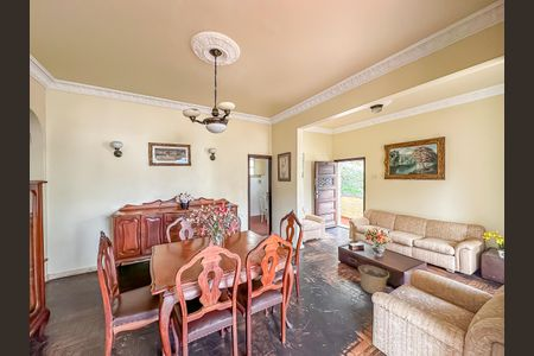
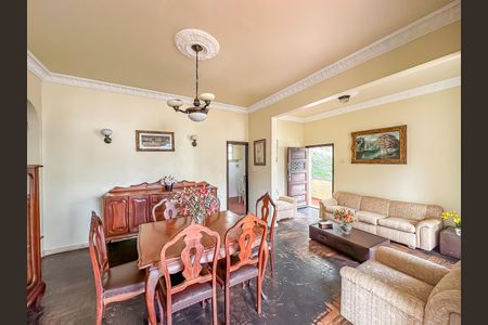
- basket [357,263,390,294]
